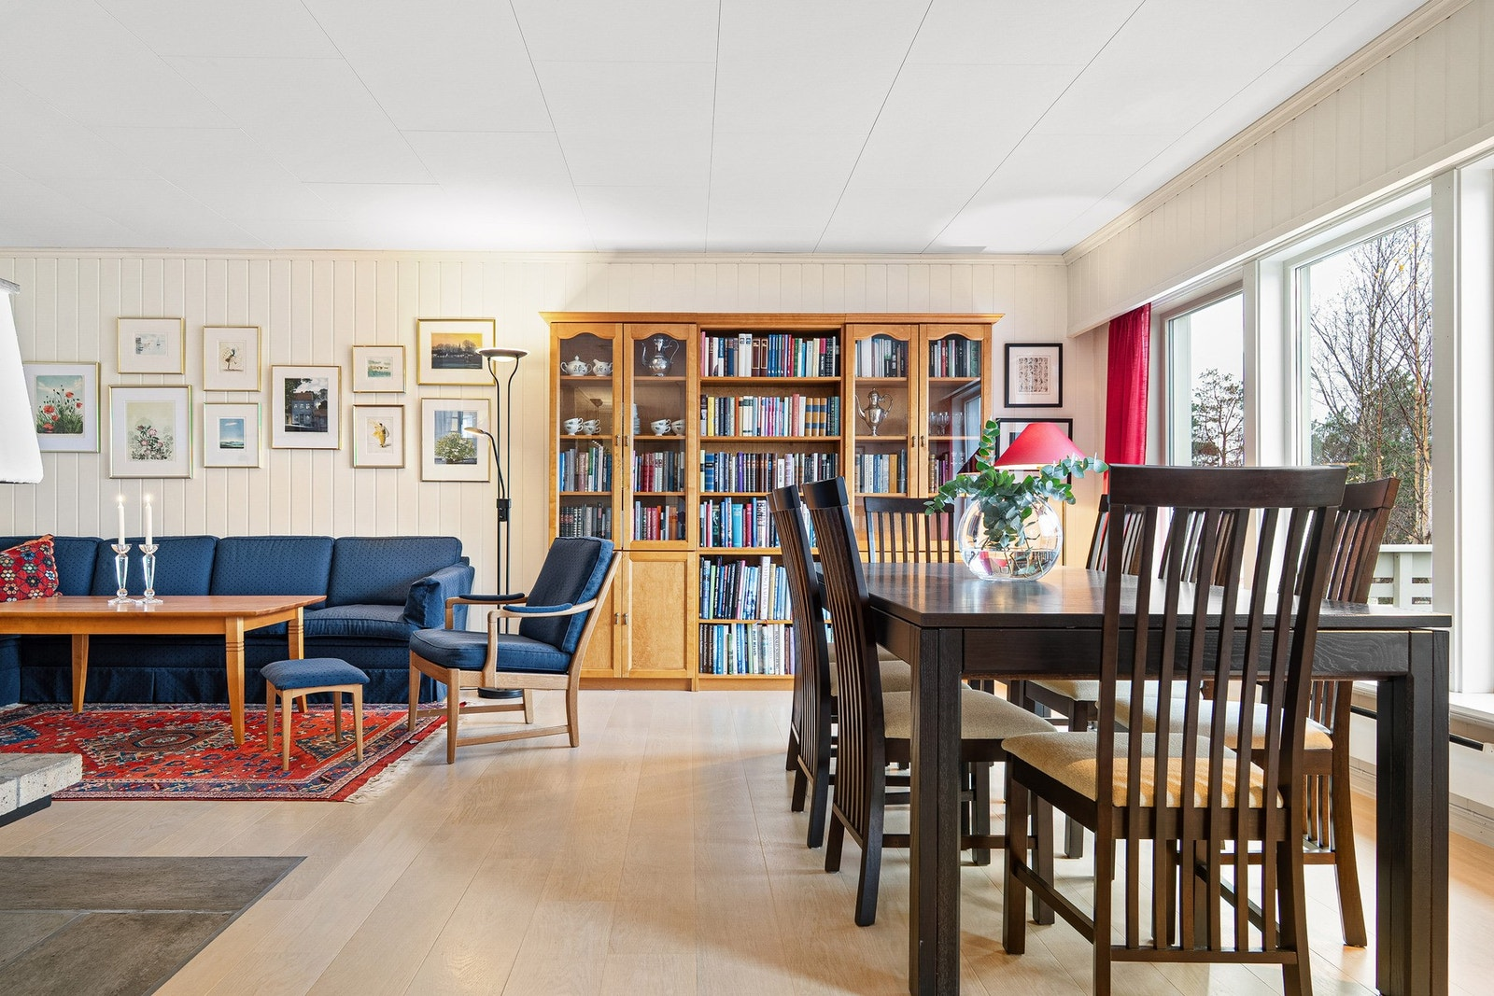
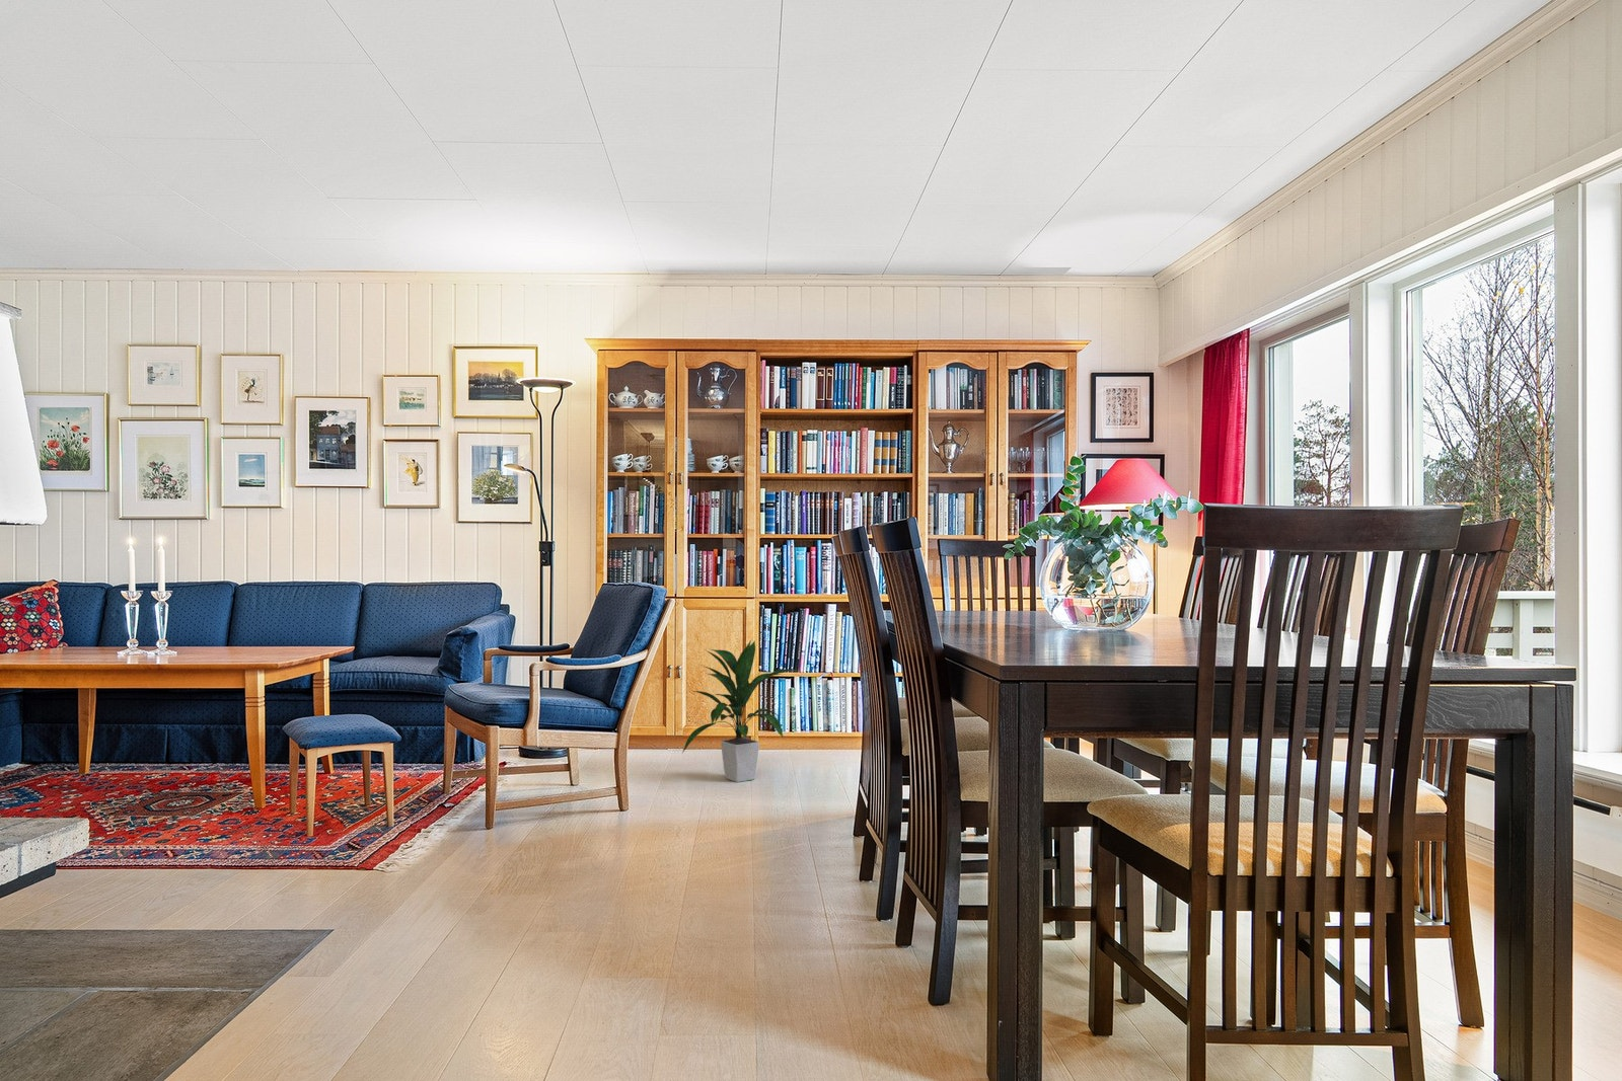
+ indoor plant [681,639,800,783]
